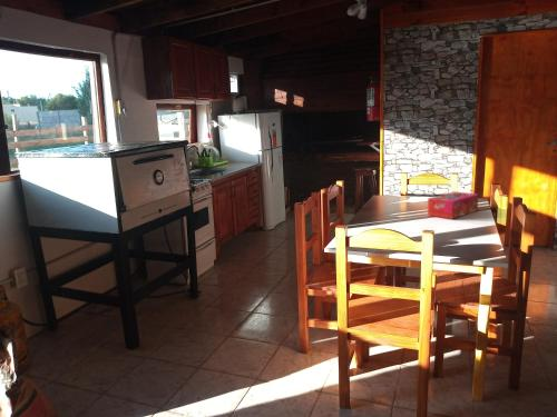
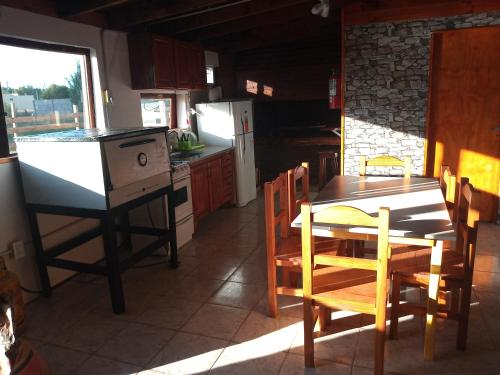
- tissue box [427,190,479,220]
